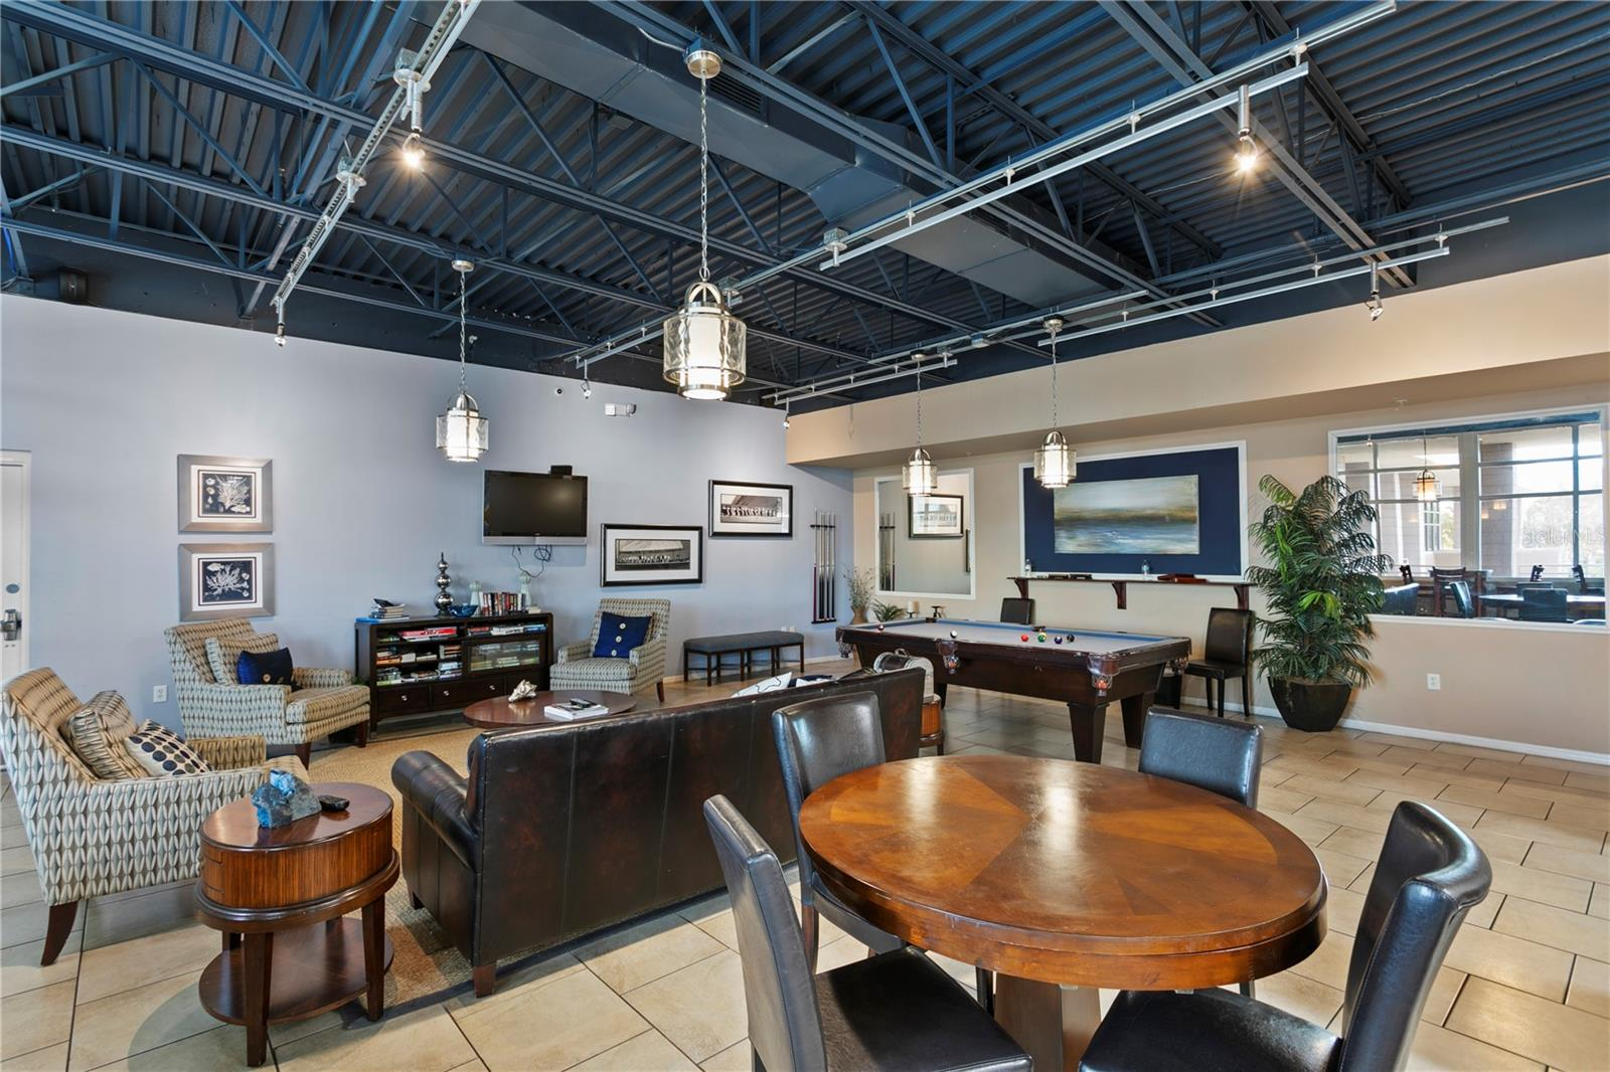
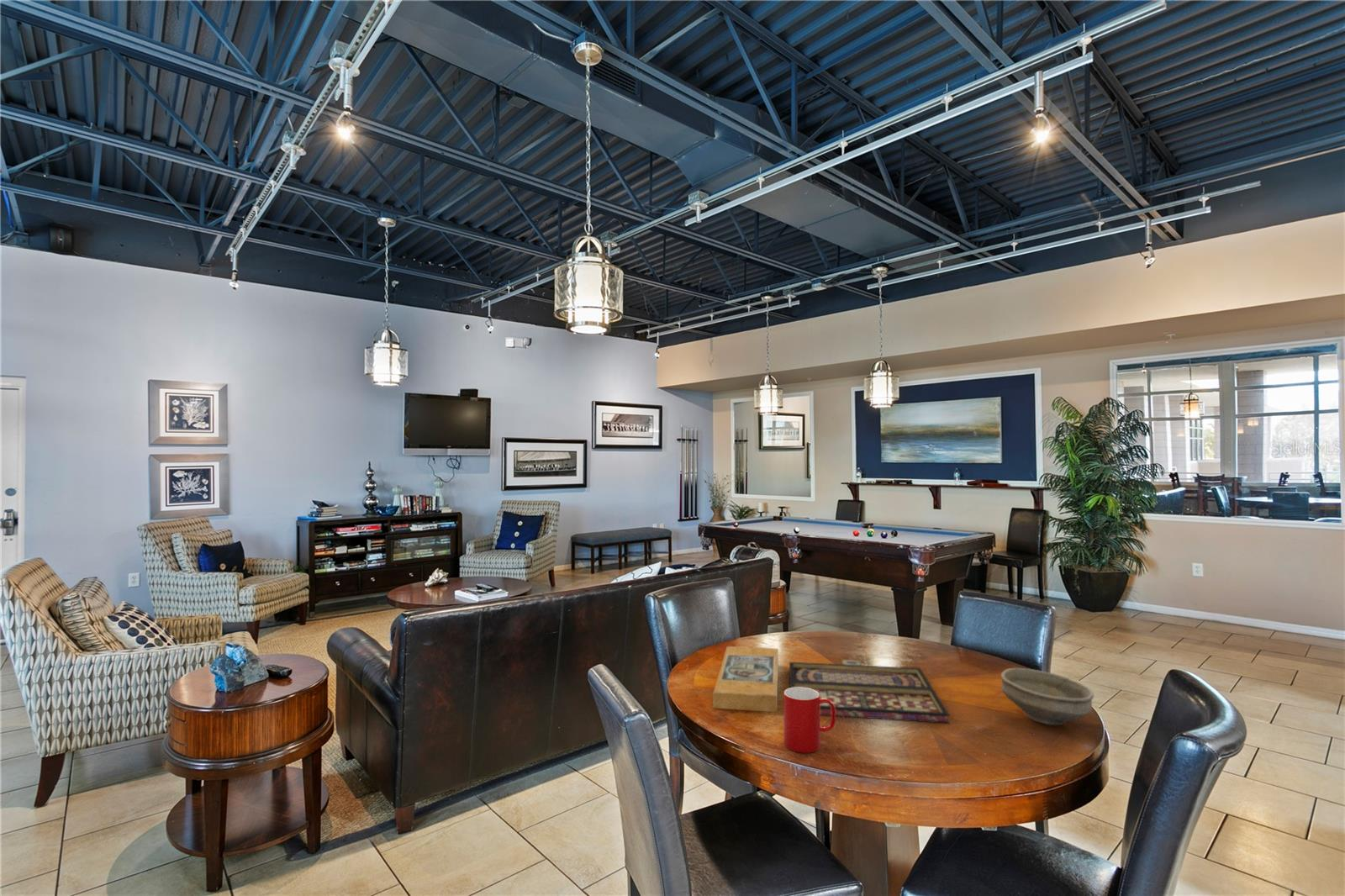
+ cup [783,687,836,754]
+ board game [712,646,950,725]
+ bowl [1000,667,1094,726]
